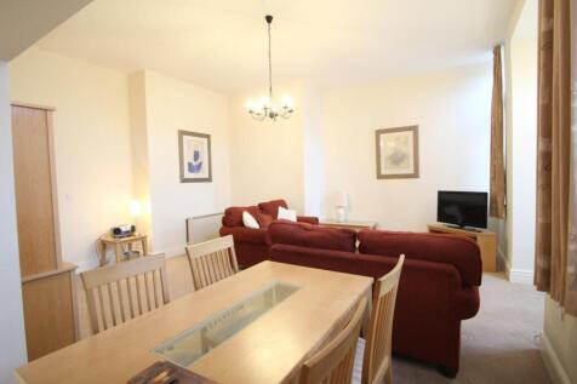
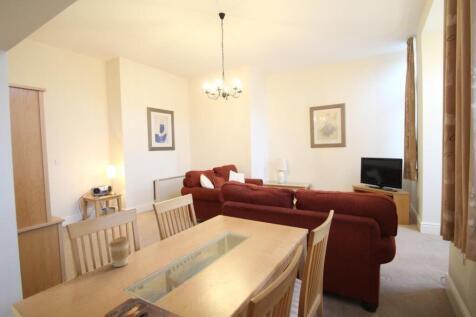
+ coffee cup [108,236,131,268]
